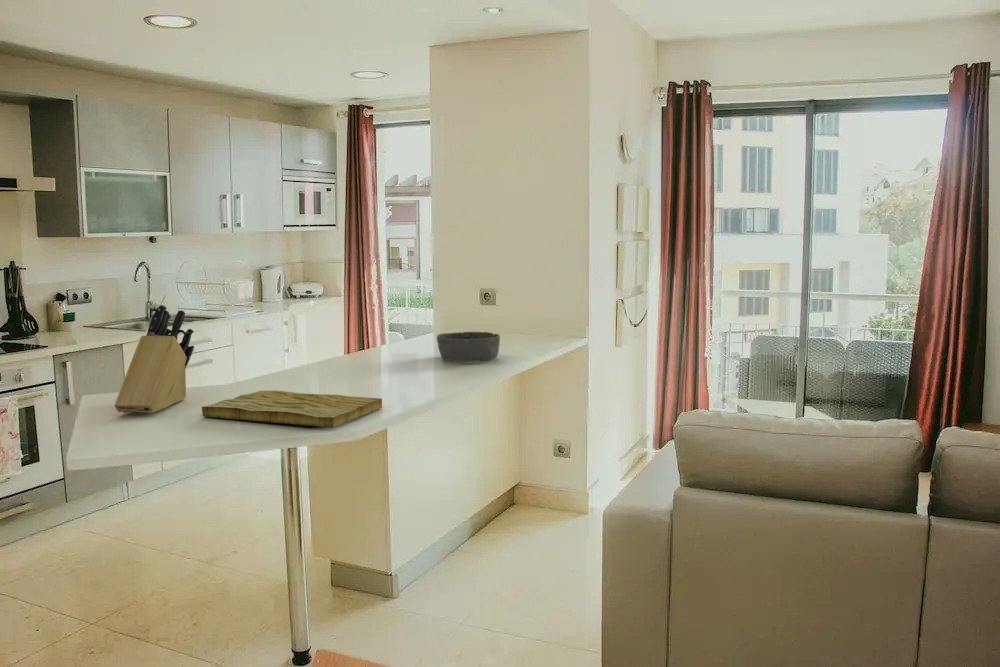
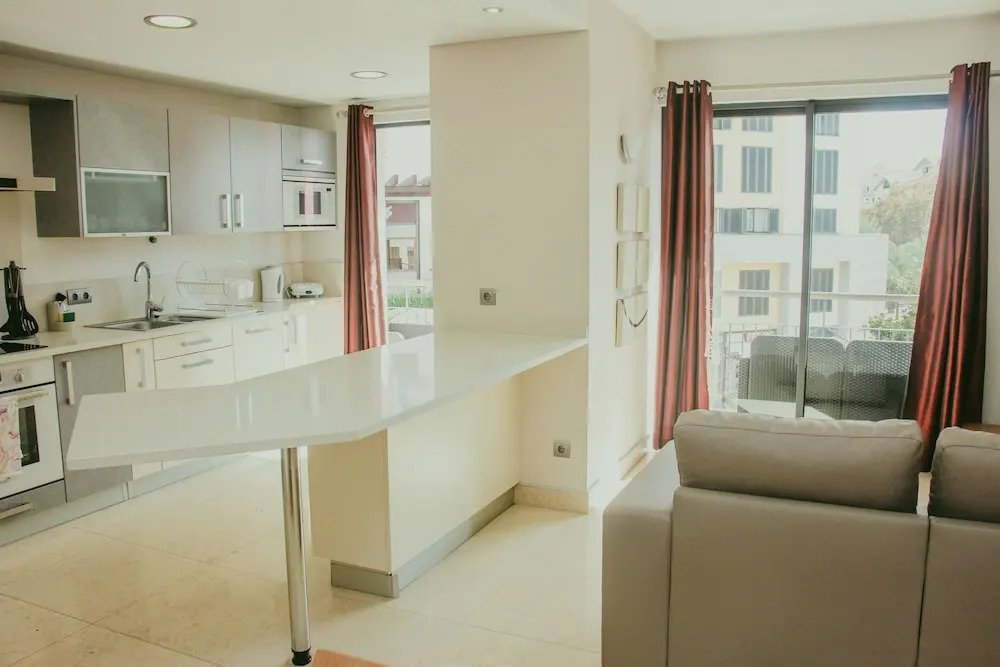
- bowl [436,331,501,363]
- knife block [113,304,195,414]
- cutting board [201,389,383,429]
